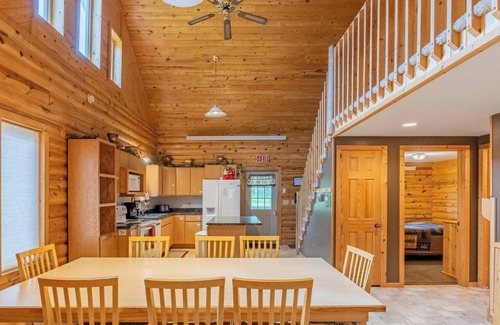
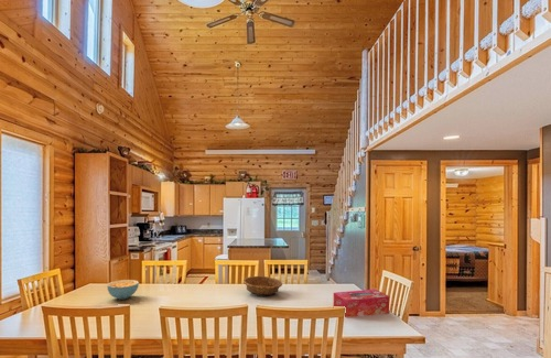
+ tissue box [333,289,390,318]
+ cereal bowl [106,279,140,301]
+ decorative bowl [242,275,283,297]
